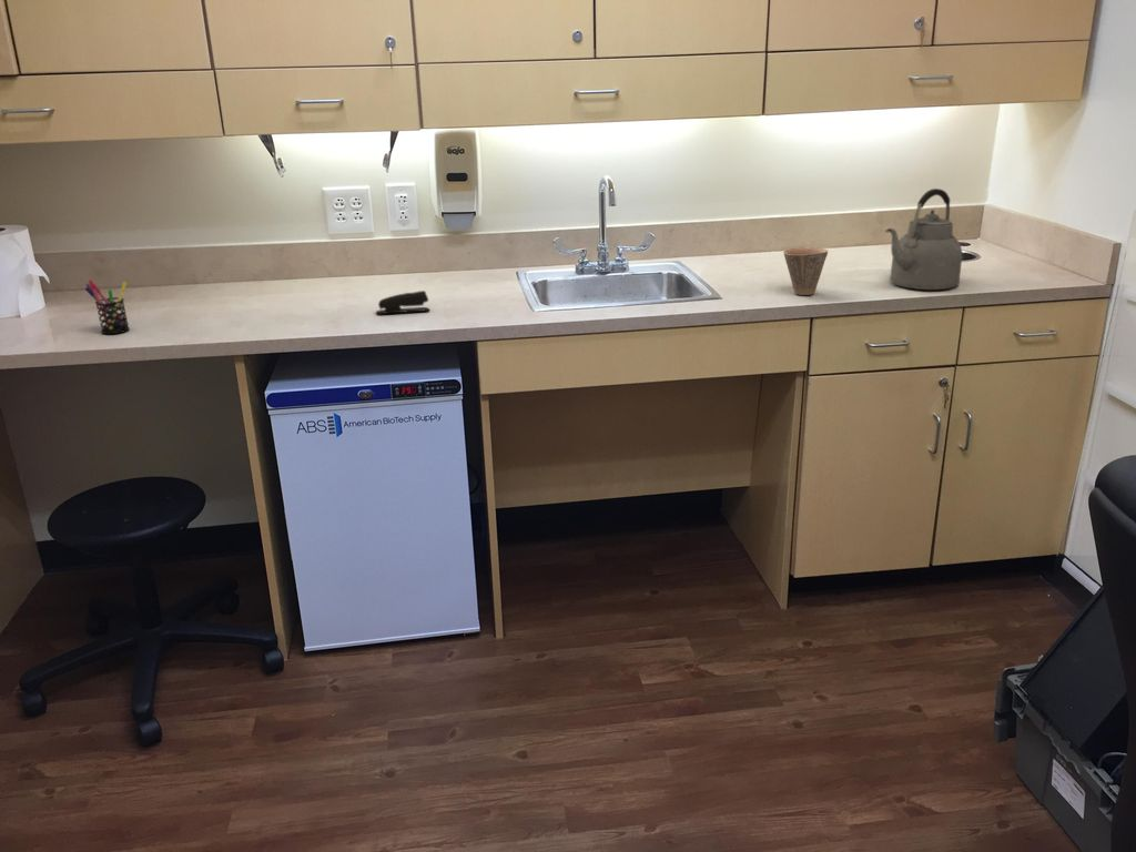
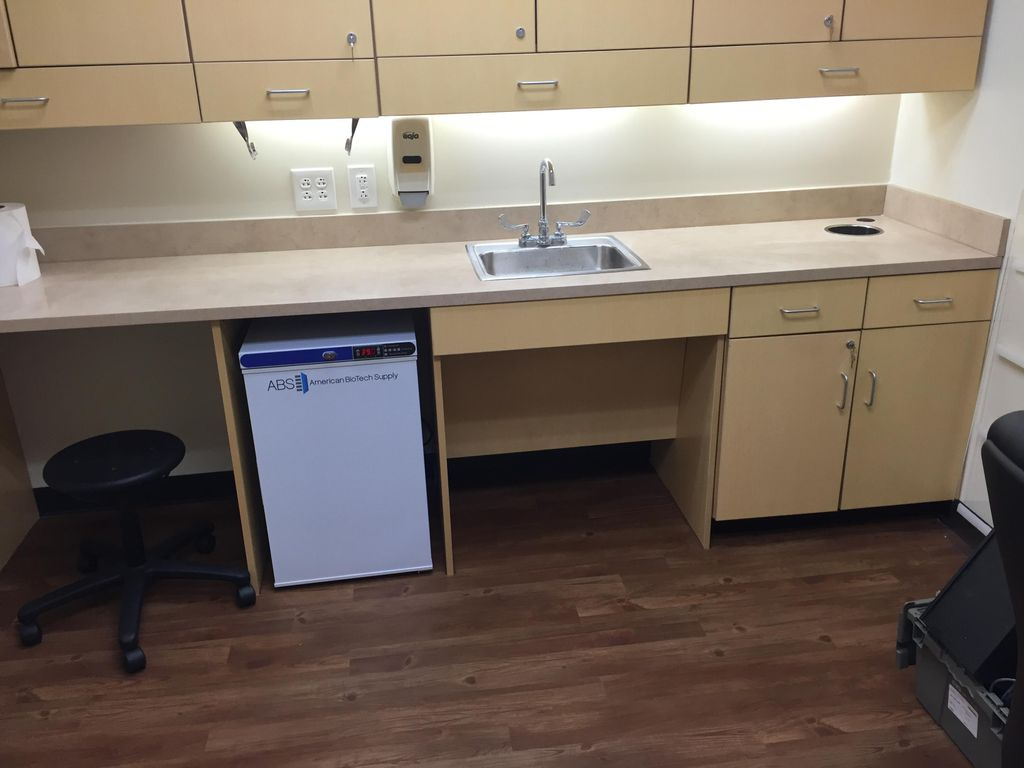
- pen holder [84,278,131,335]
- cup [782,246,829,296]
- stapler [375,290,430,315]
- kettle [884,187,963,291]
